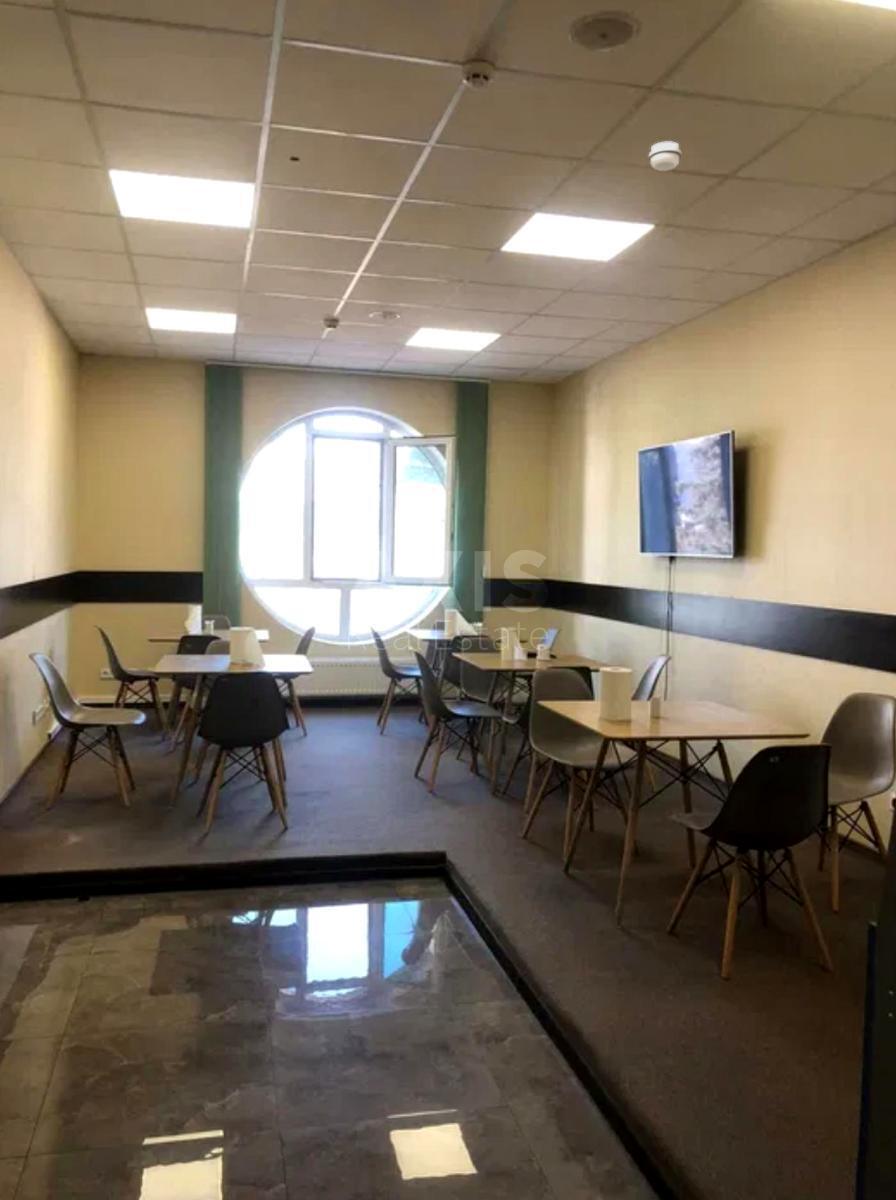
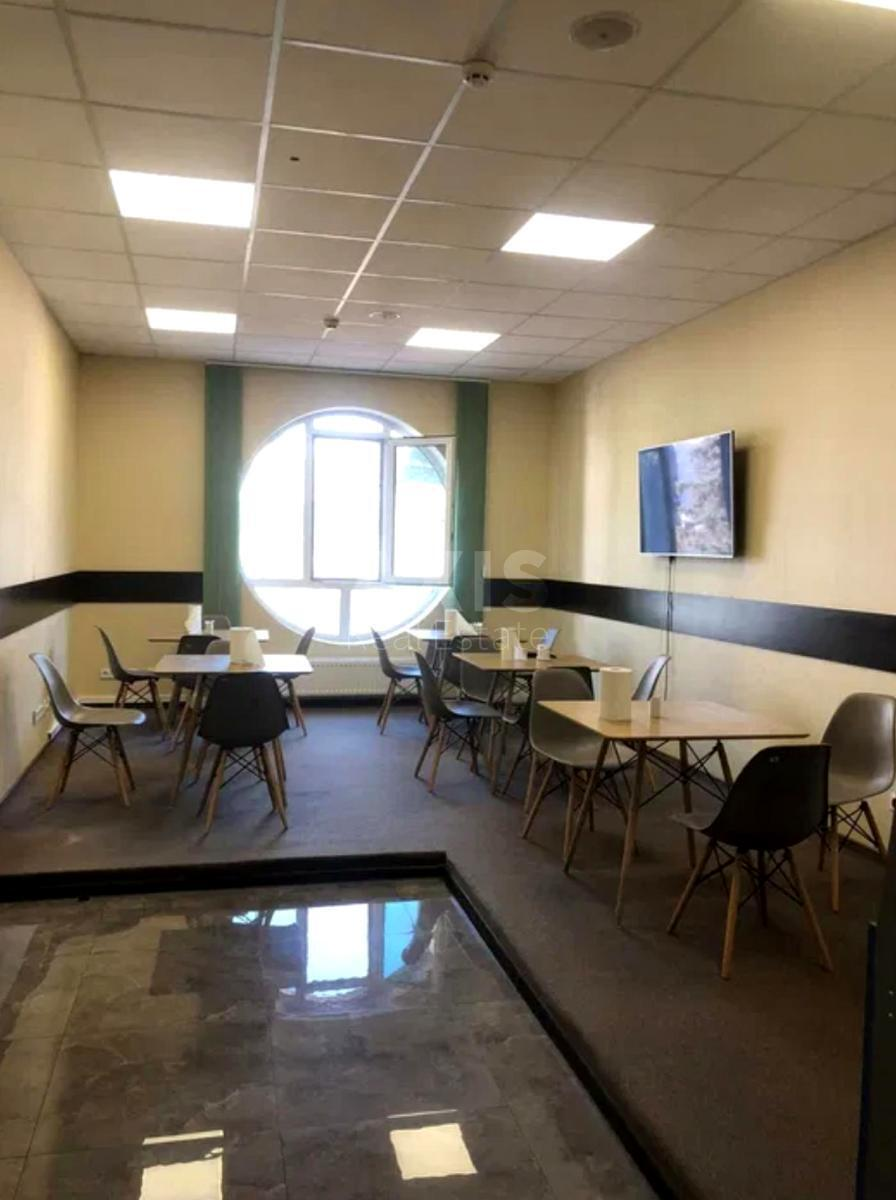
- smoke detector [648,140,682,172]
